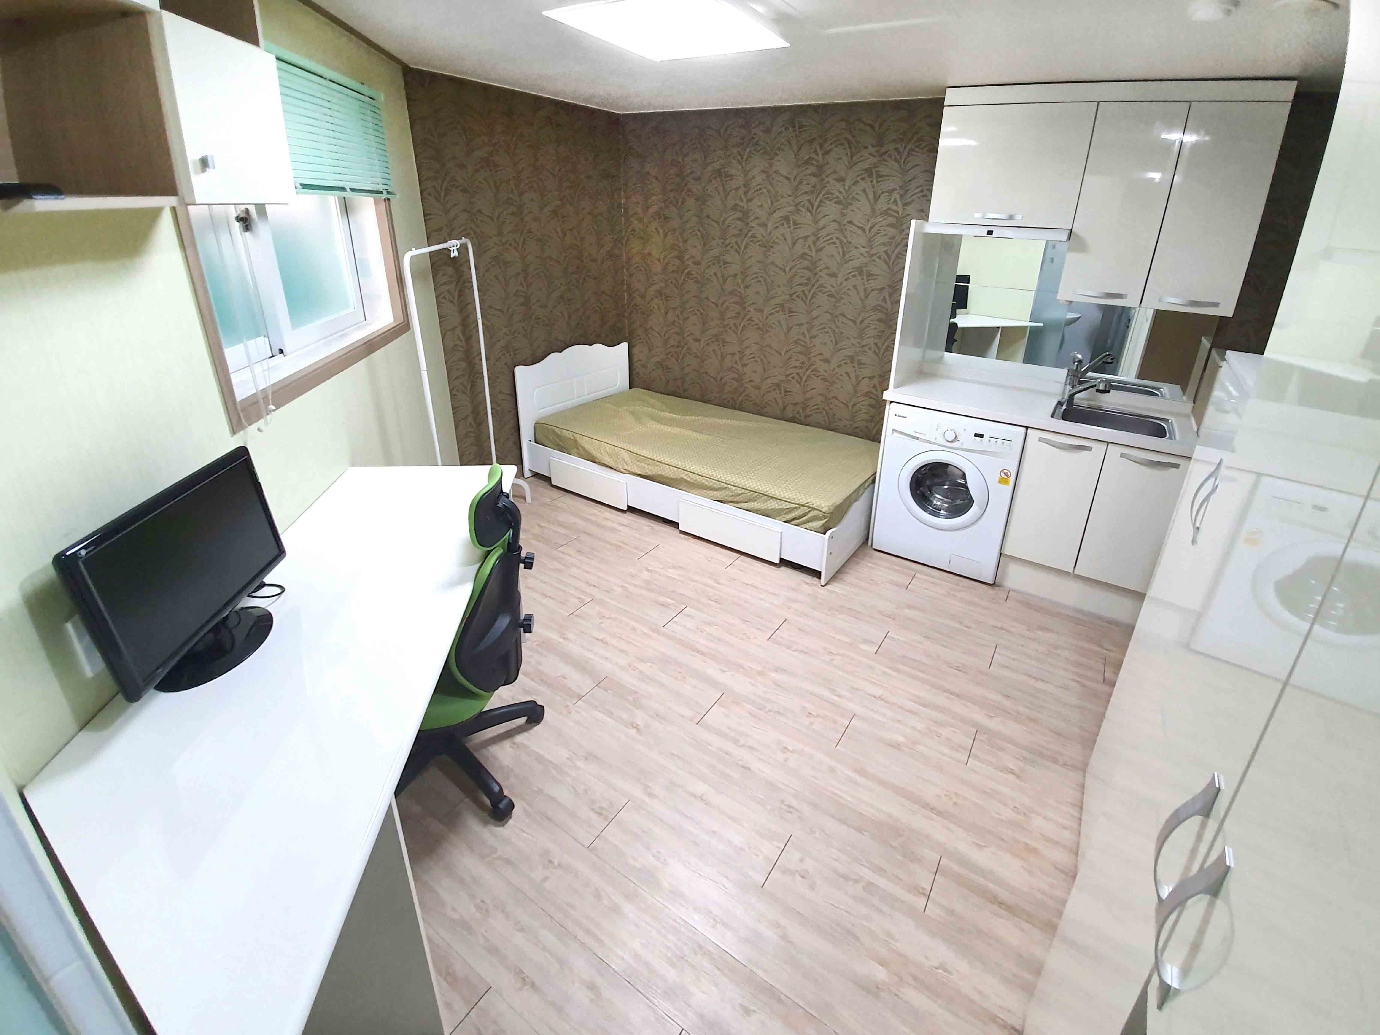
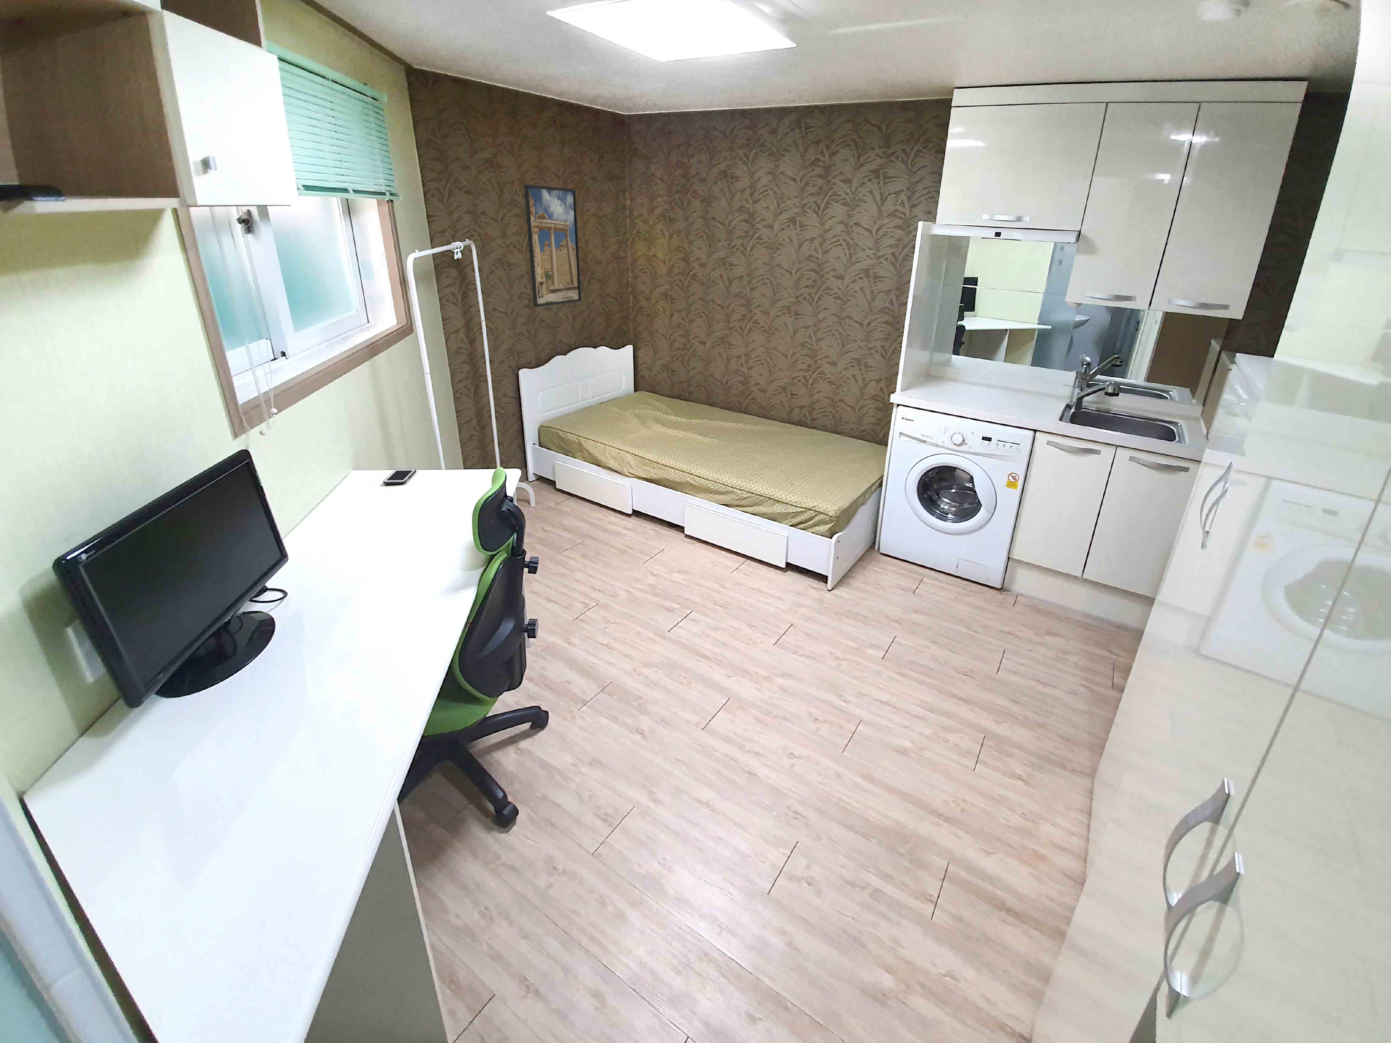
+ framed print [524,184,582,307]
+ cell phone [382,469,416,484]
